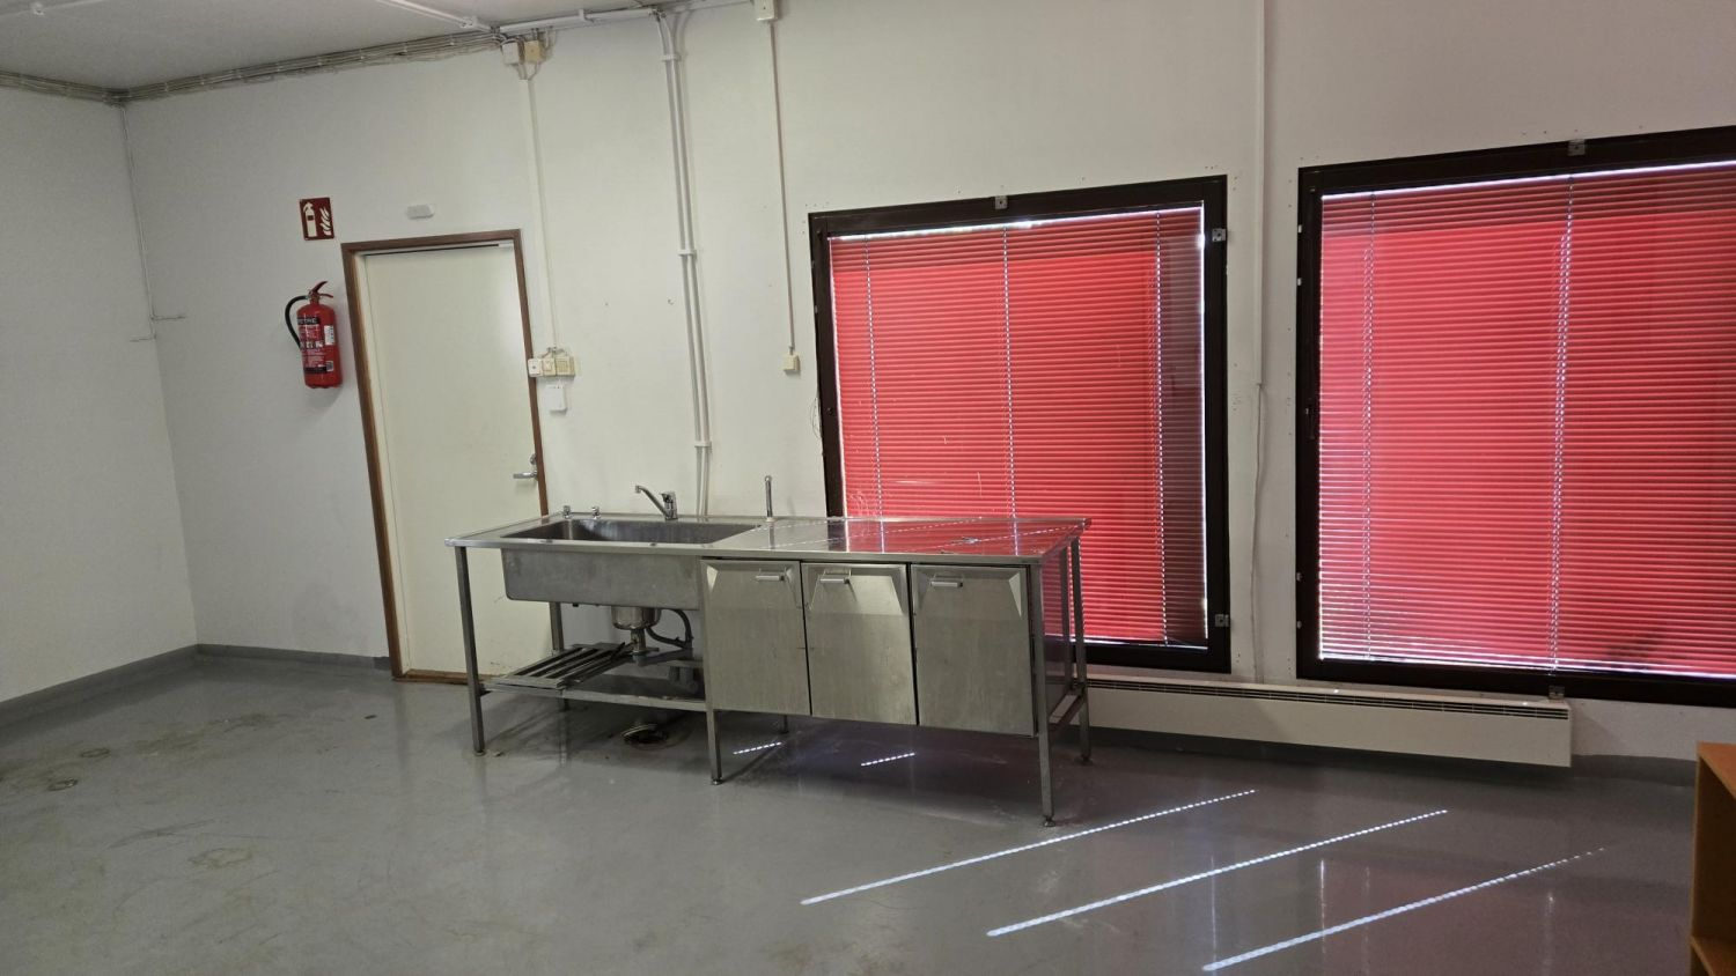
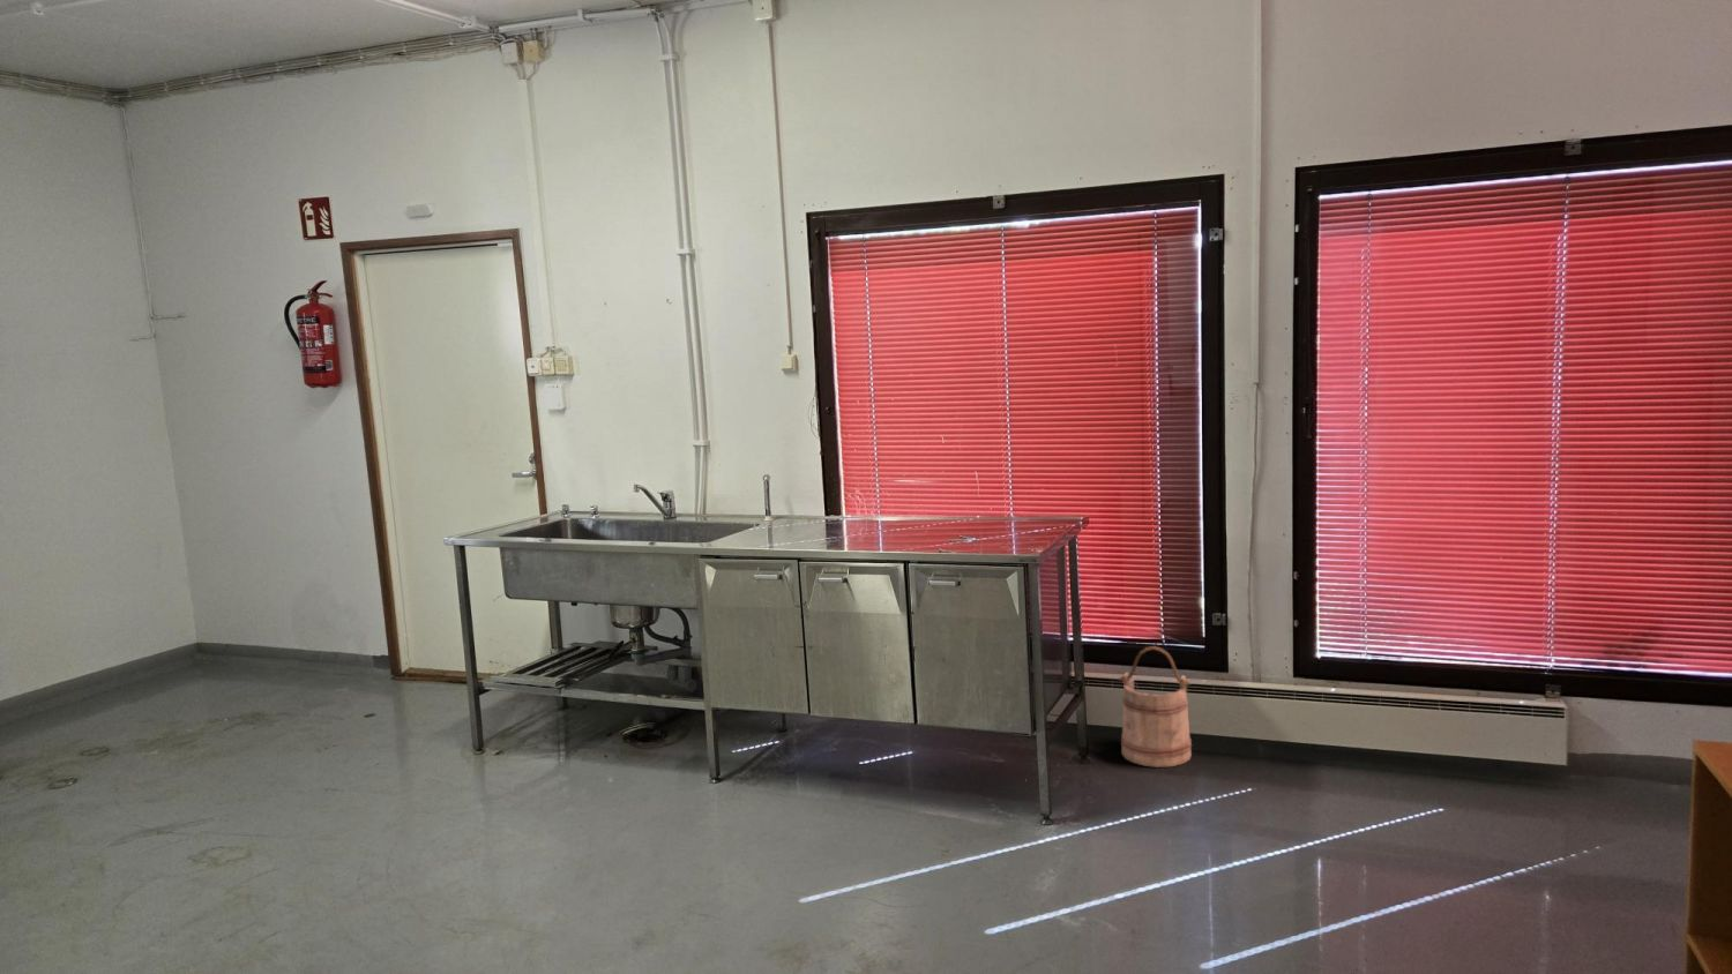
+ bucket [1118,645,1193,768]
